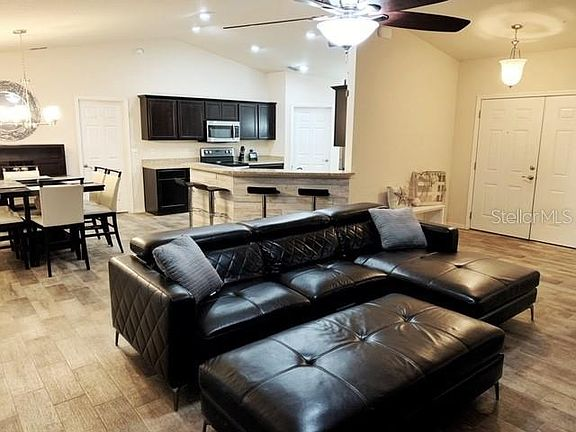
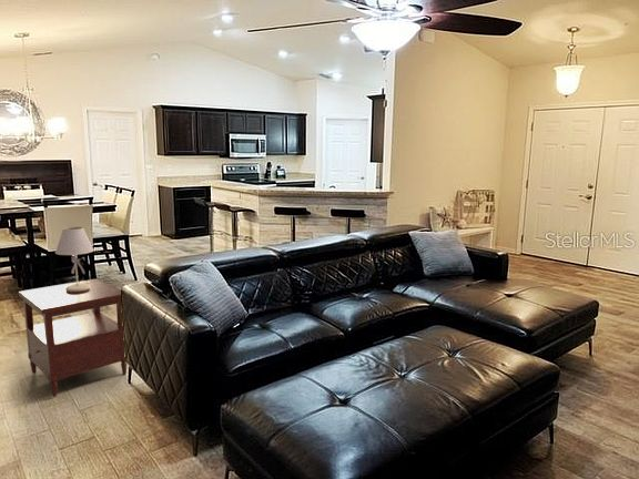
+ side table [18,277,128,398]
+ table lamp [54,226,95,293]
